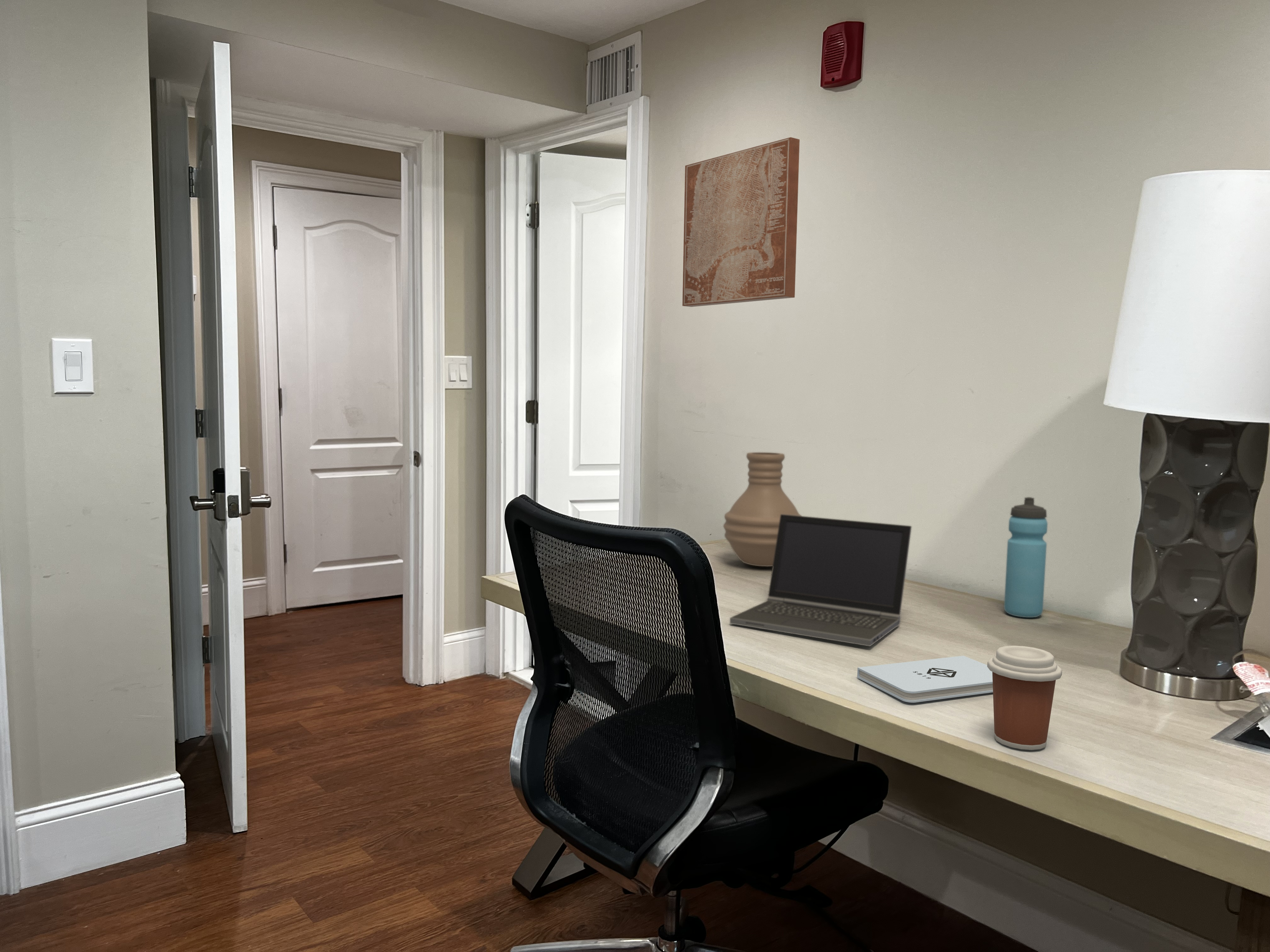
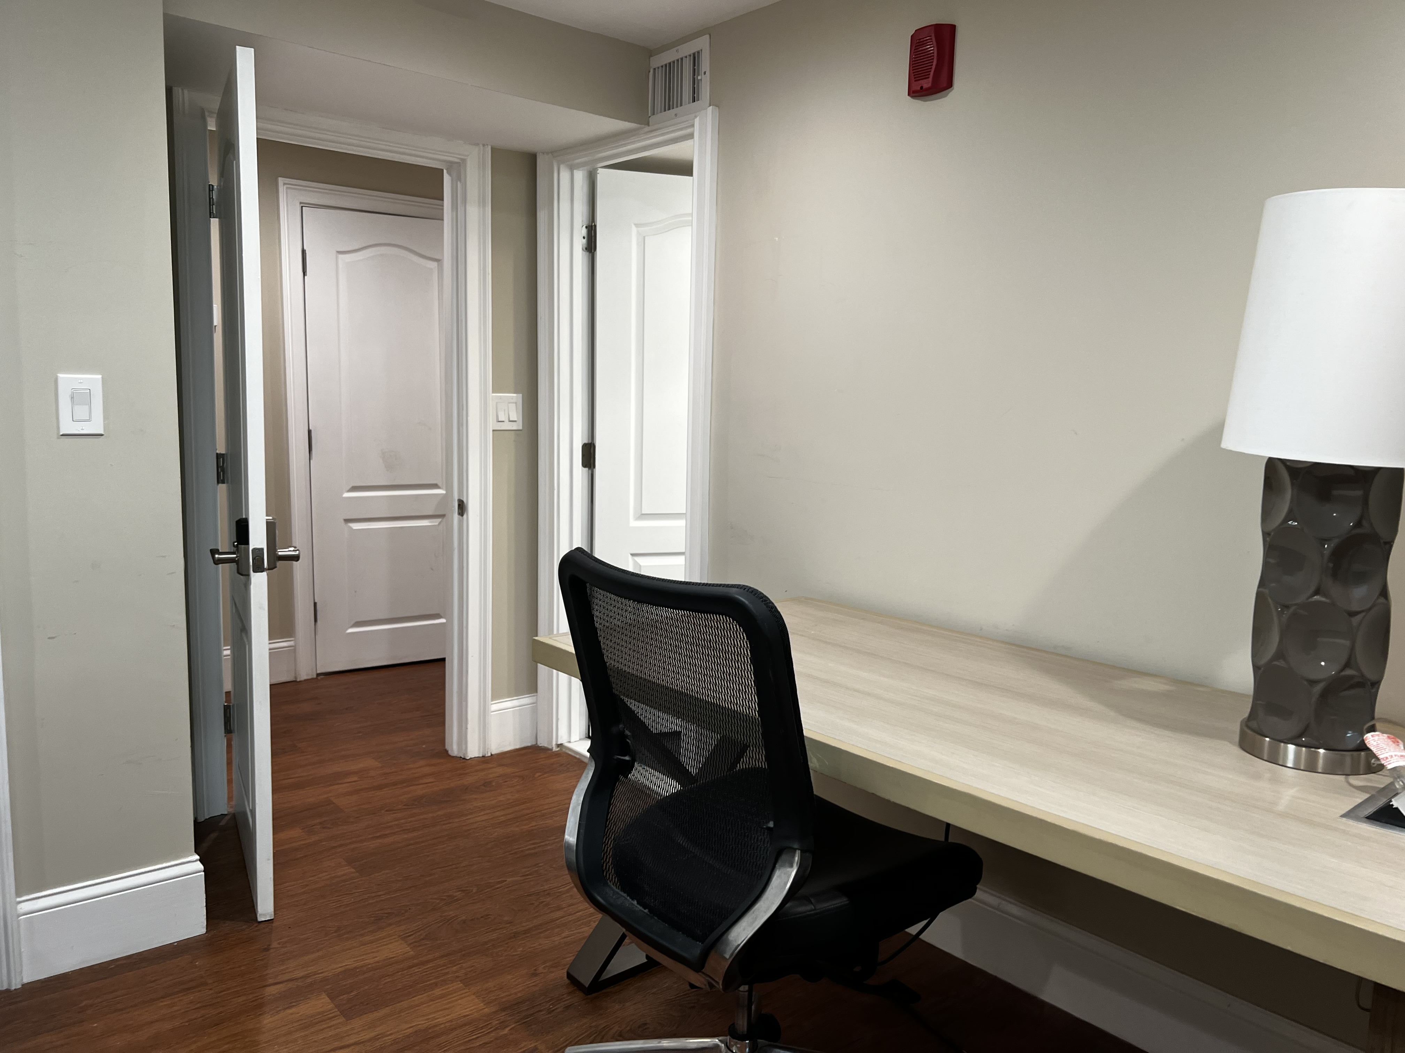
- wall art [682,137,800,307]
- laptop computer [729,514,912,647]
- vase [723,452,802,567]
- notepad [857,655,993,703]
- coffee cup [987,645,1062,750]
- water bottle [1004,497,1048,618]
